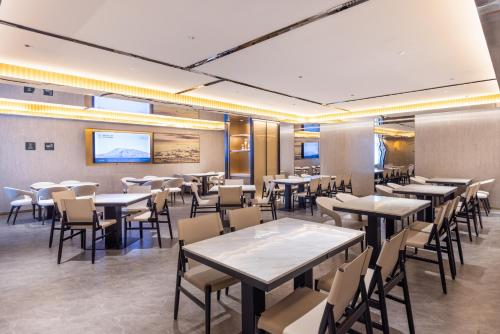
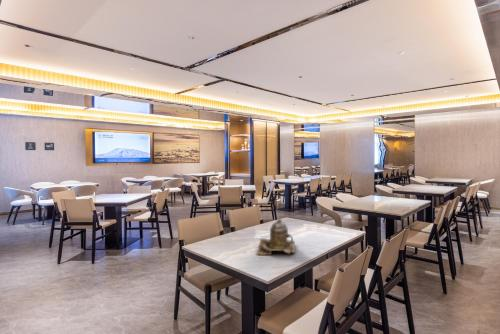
+ teapot [256,217,296,256]
